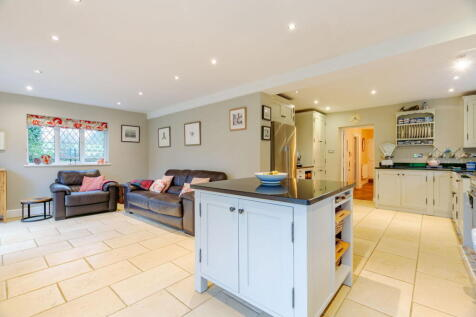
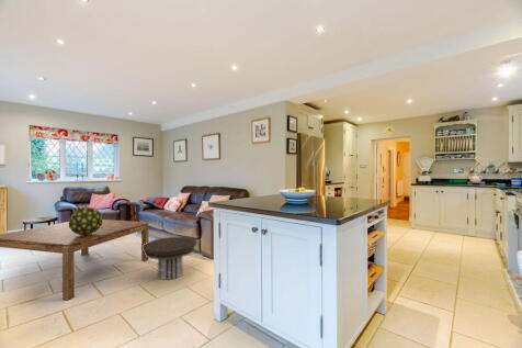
+ decorative sphere [68,206,104,236]
+ side table [143,236,197,281]
+ coffee table [0,218,150,302]
